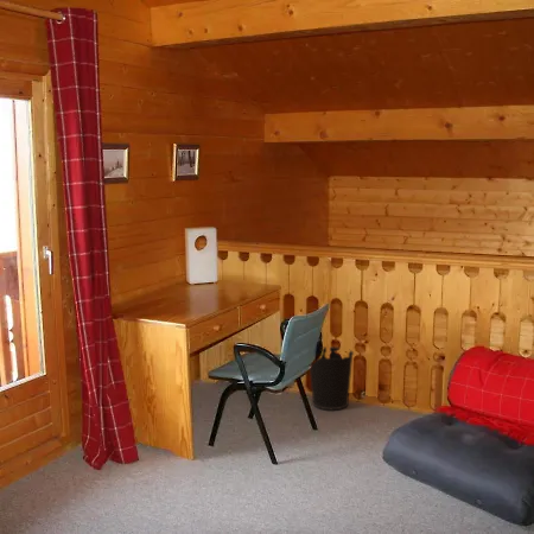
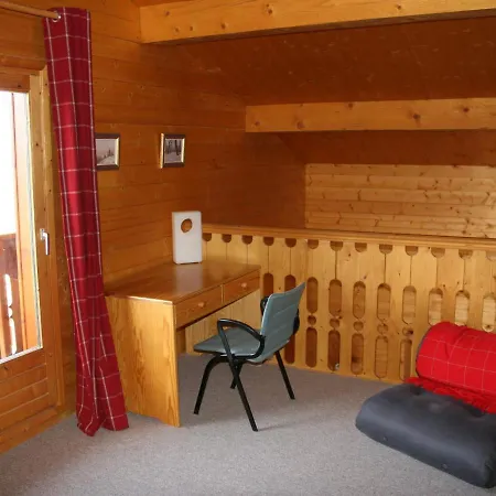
- wastebasket [309,345,355,411]
